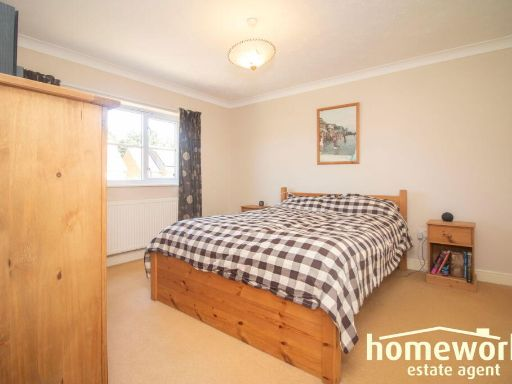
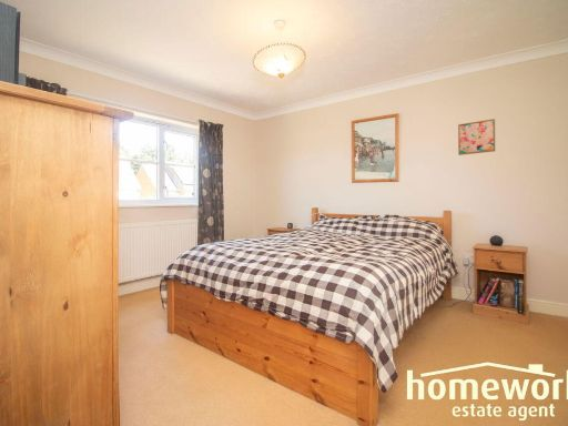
+ wall art [457,118,496,156]
